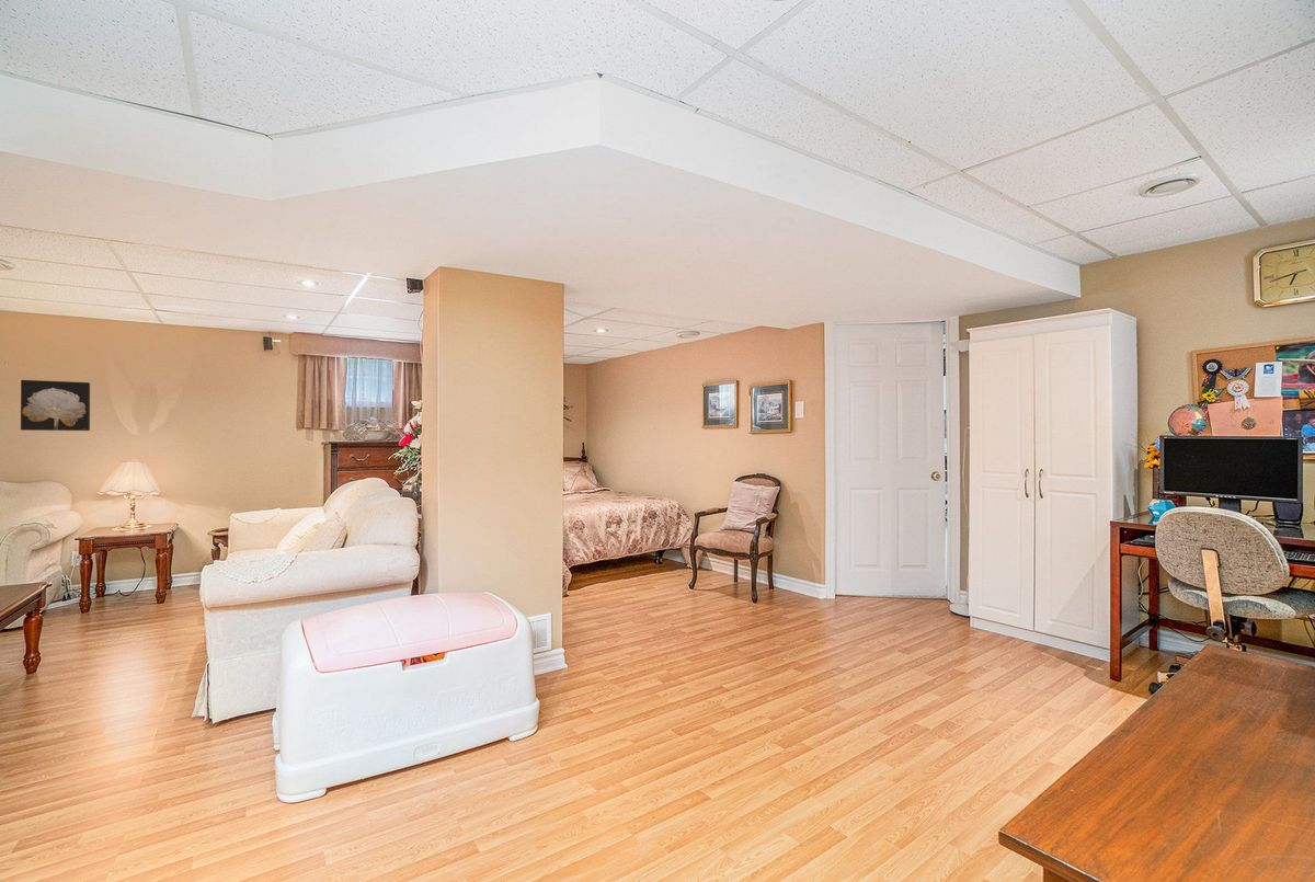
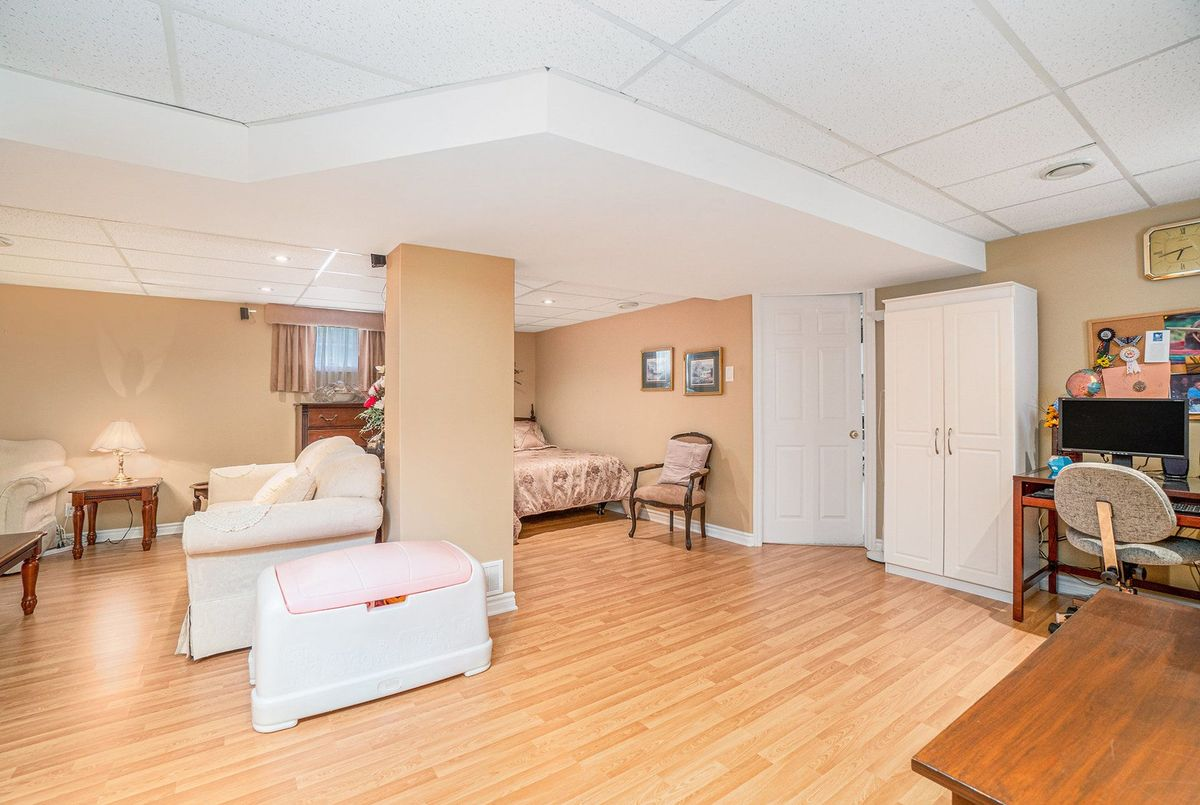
- wall art [20,379,91,432]
